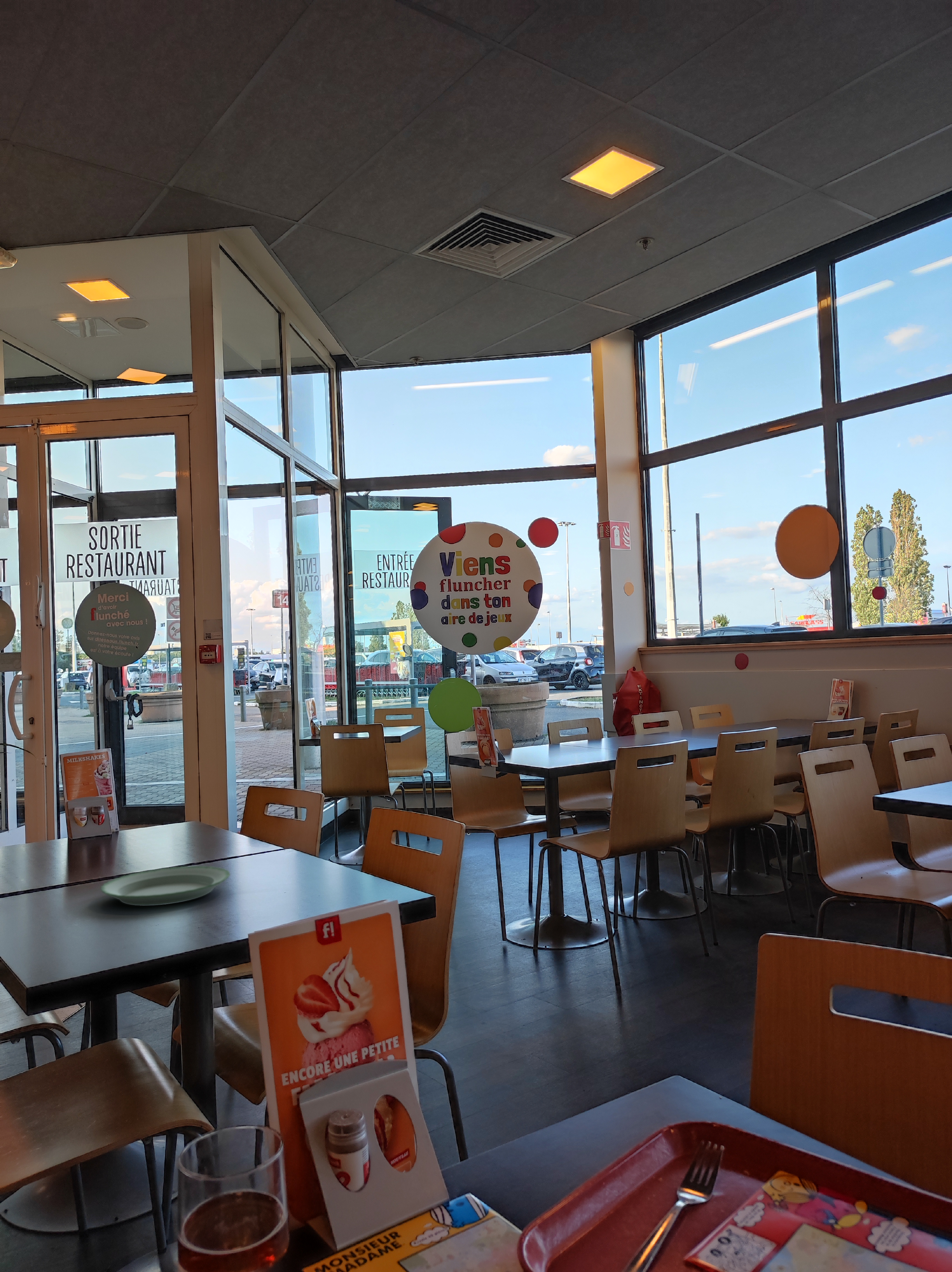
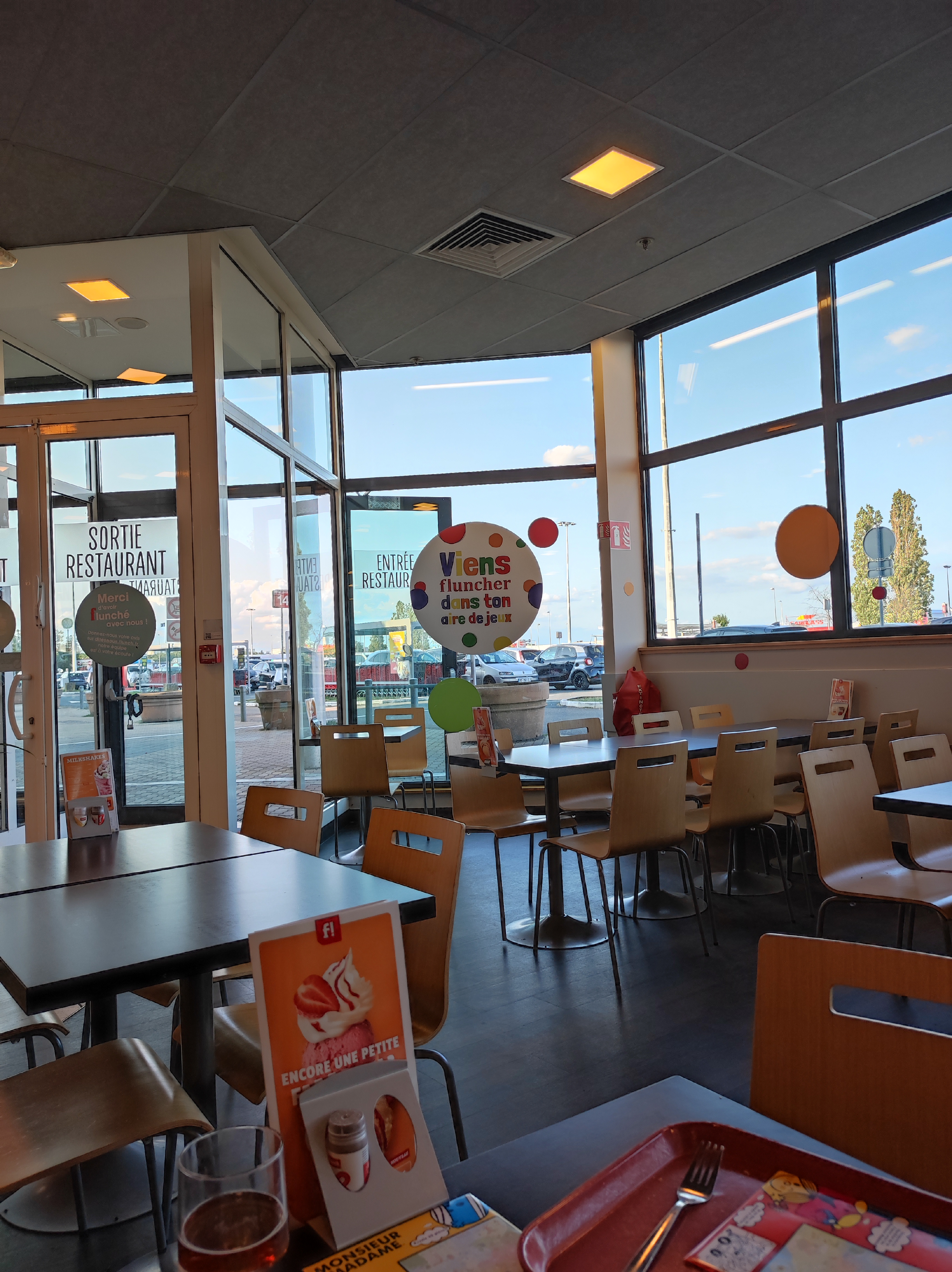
- plate [100,866,231,906]
